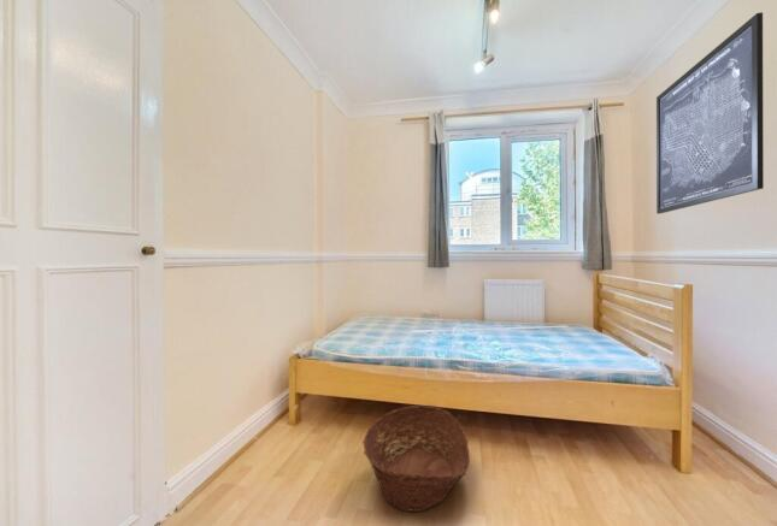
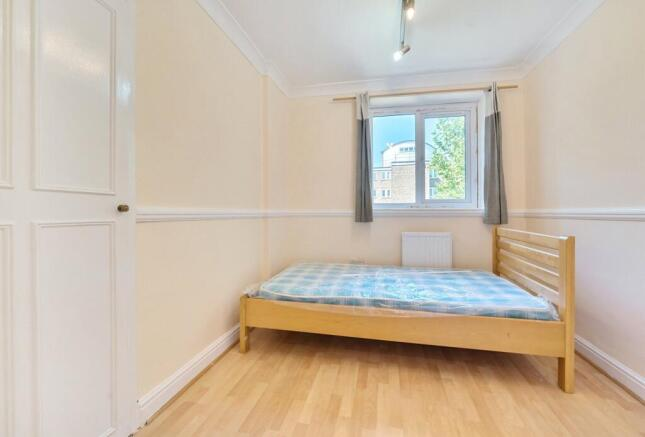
- wall art [655,11,765,215]
- basket [363,404,471,513]
